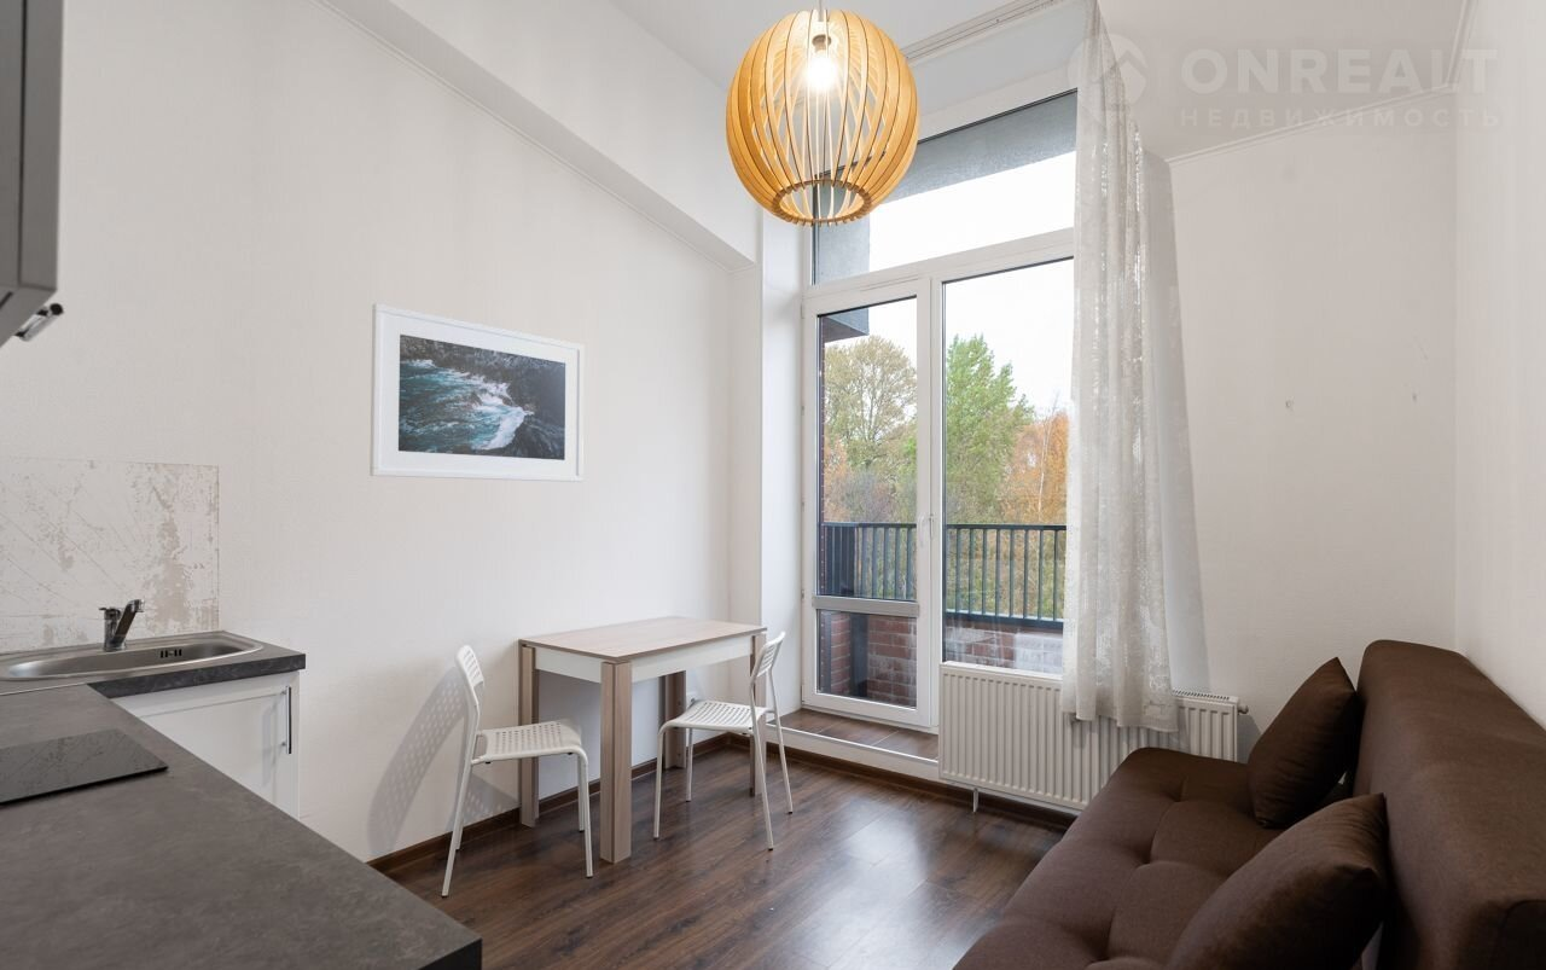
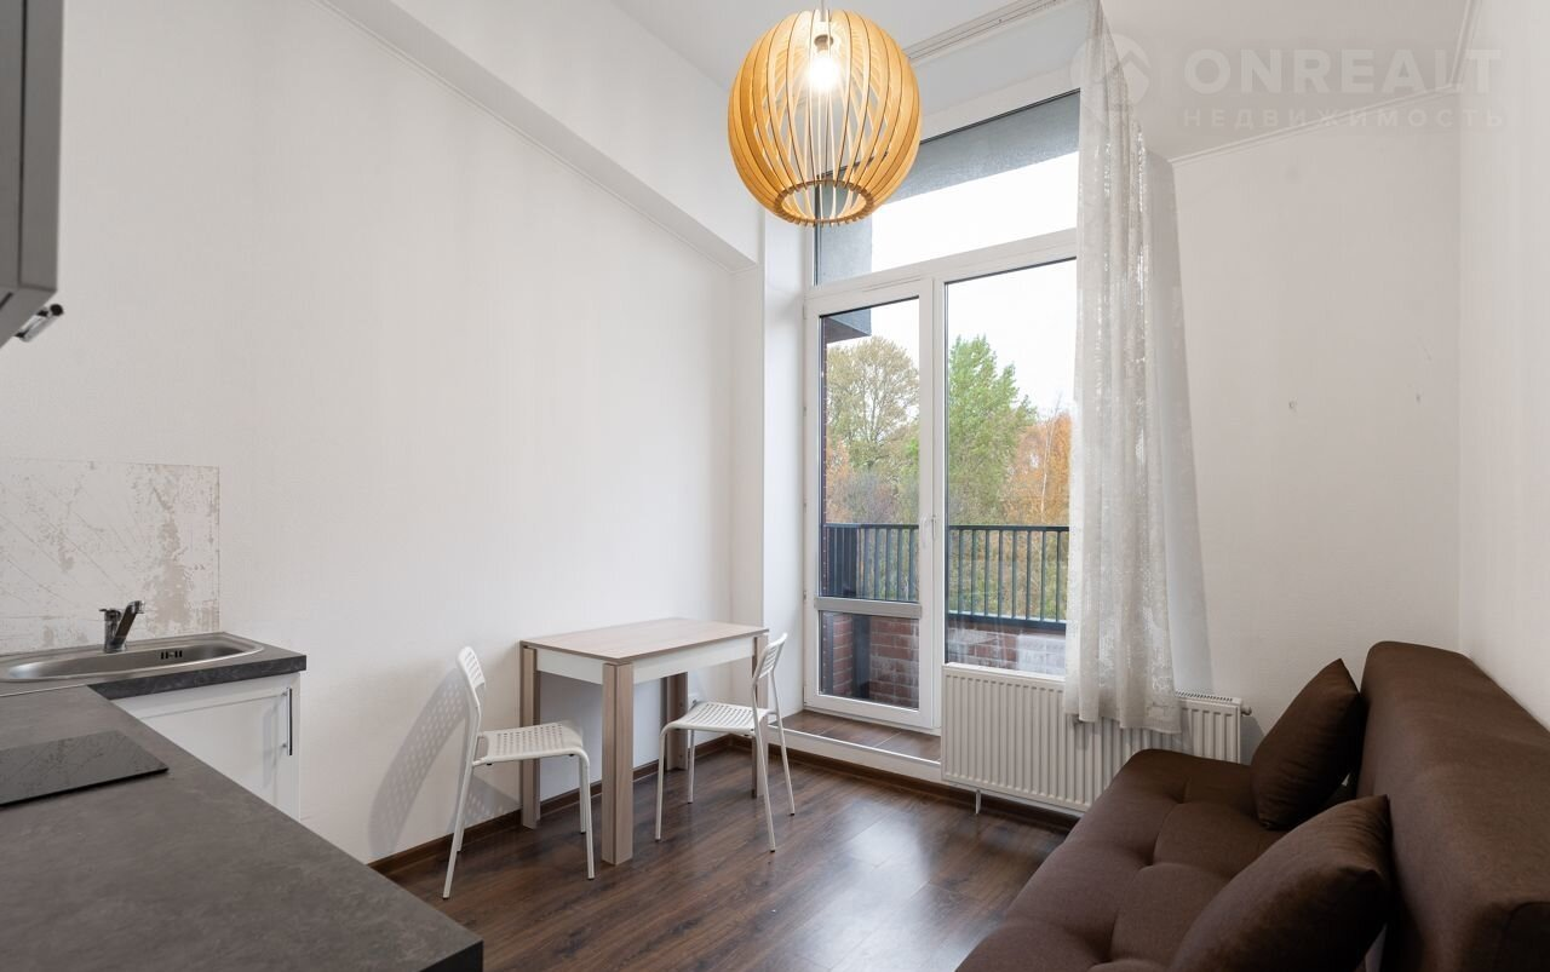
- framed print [368,303,585,483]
